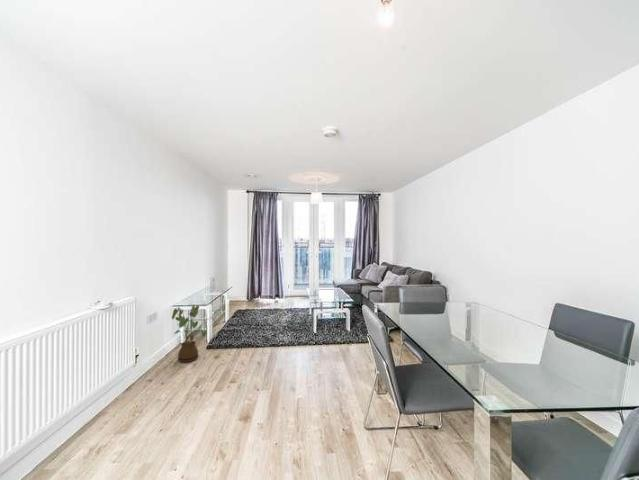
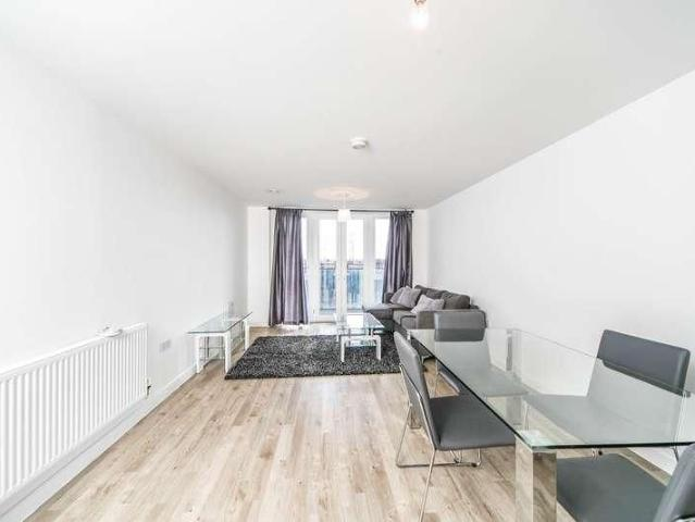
- house plant [171,304,217,364]
